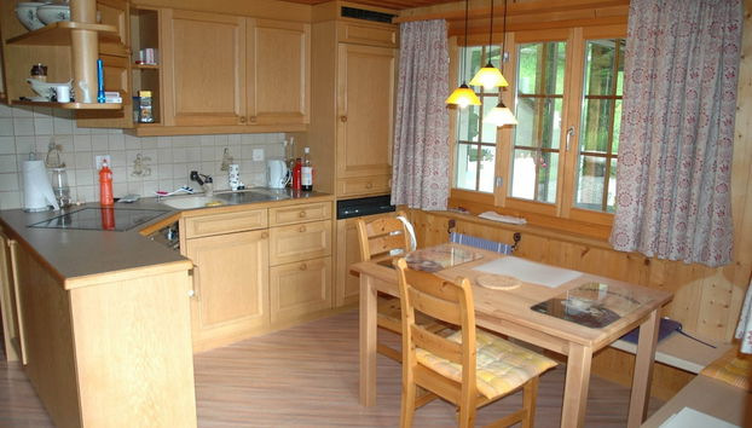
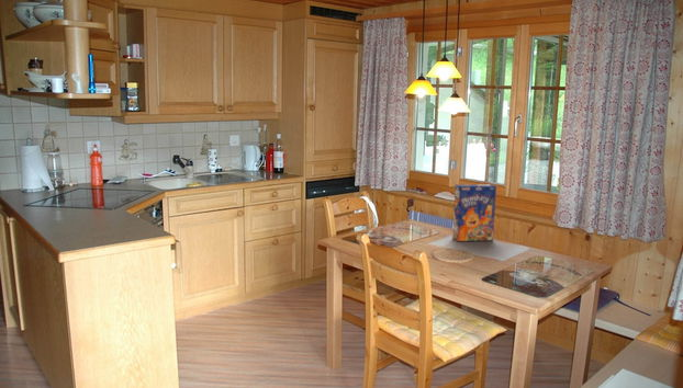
+ cereal box [451,183,497,242]
